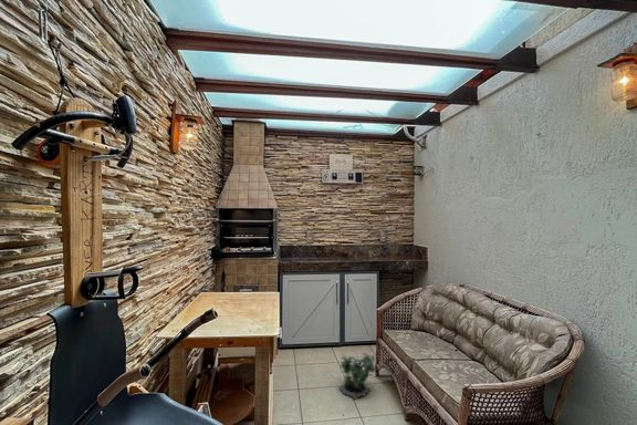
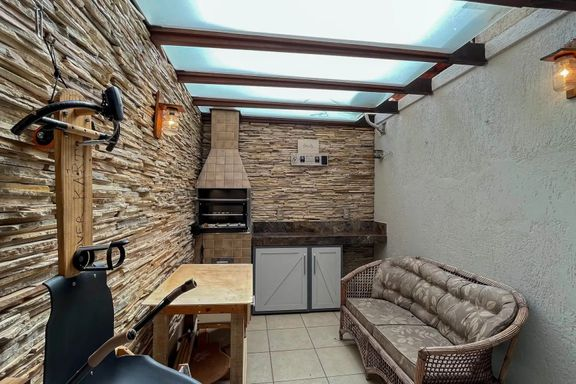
- potted plant [336,351,377,401]
